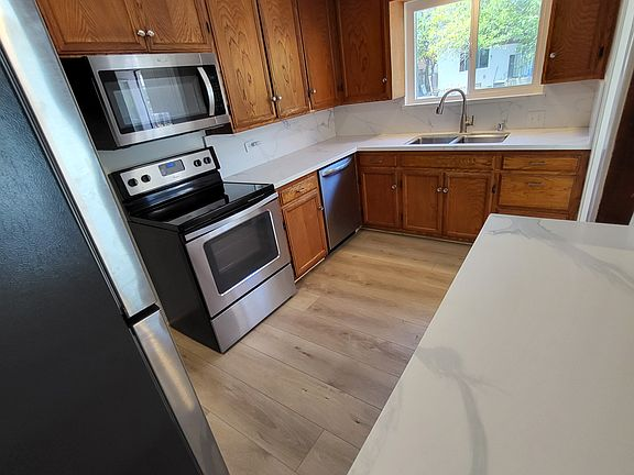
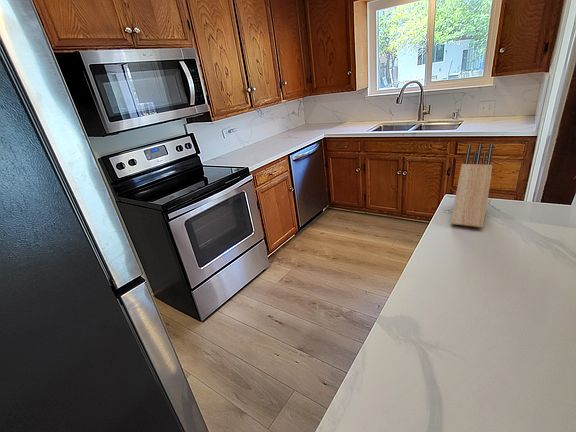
+ knife block [450,143,494,229]
